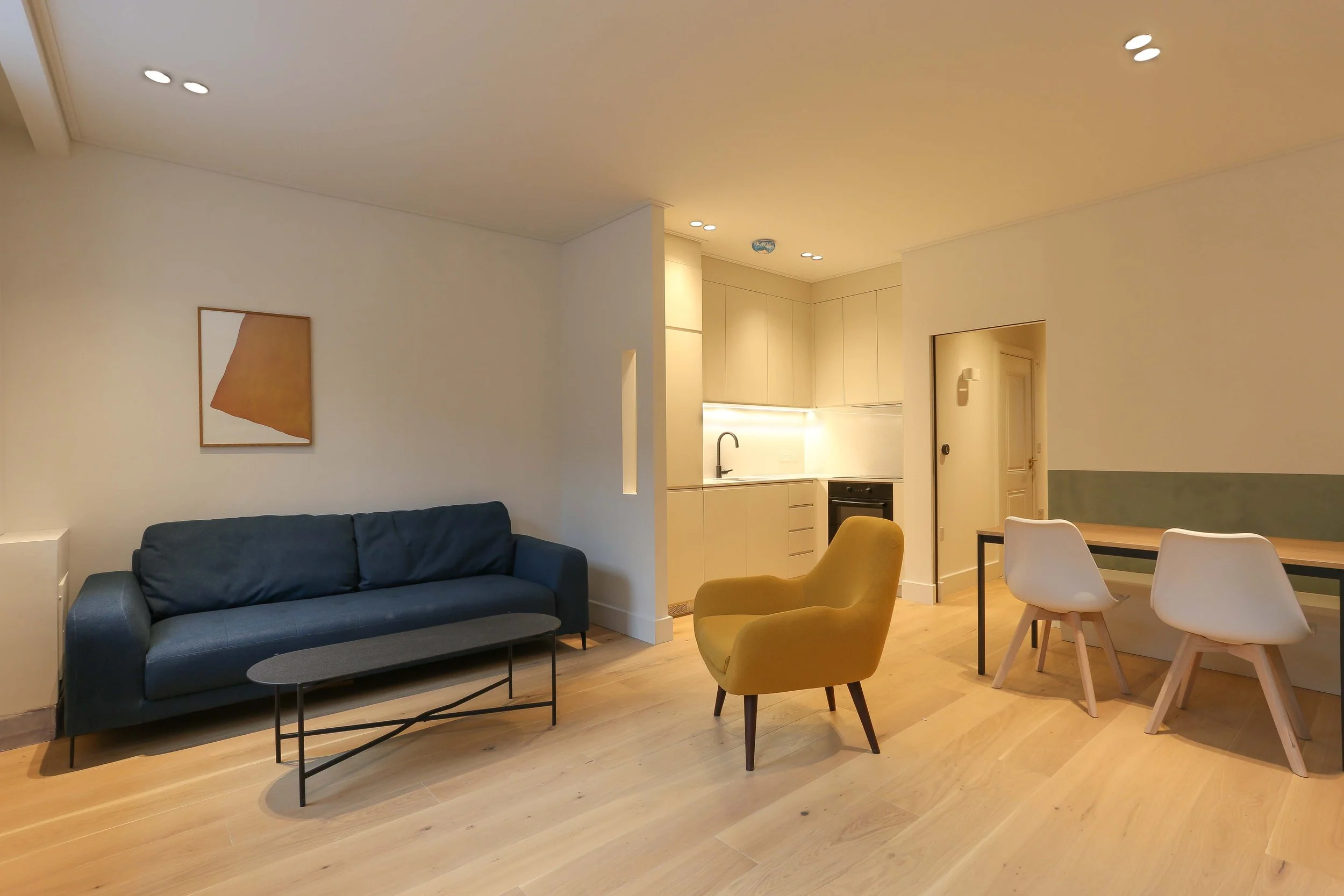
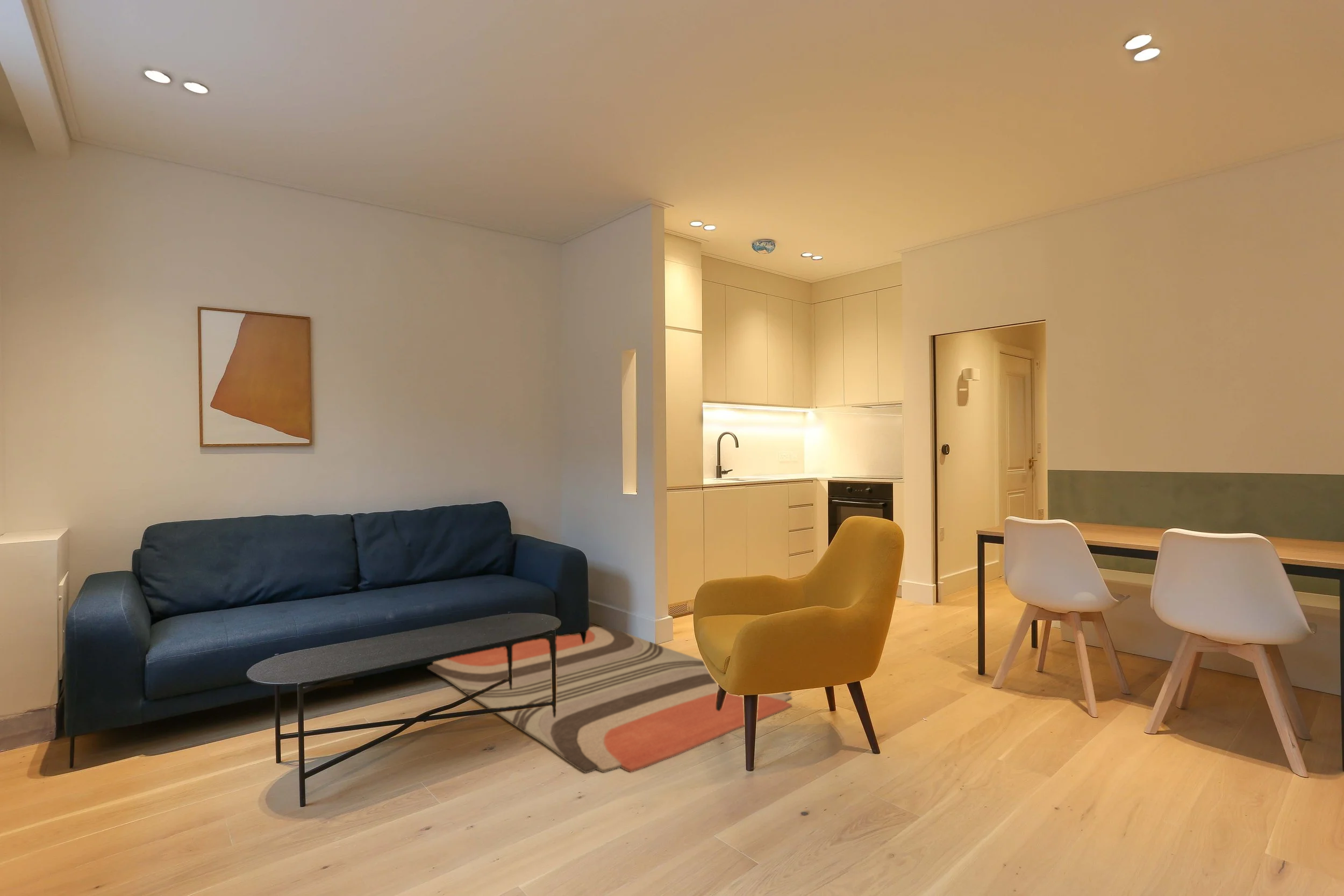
+ rug [427,626,792,774]
